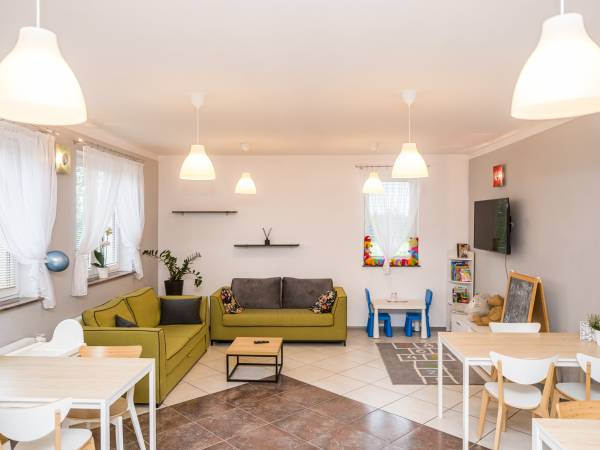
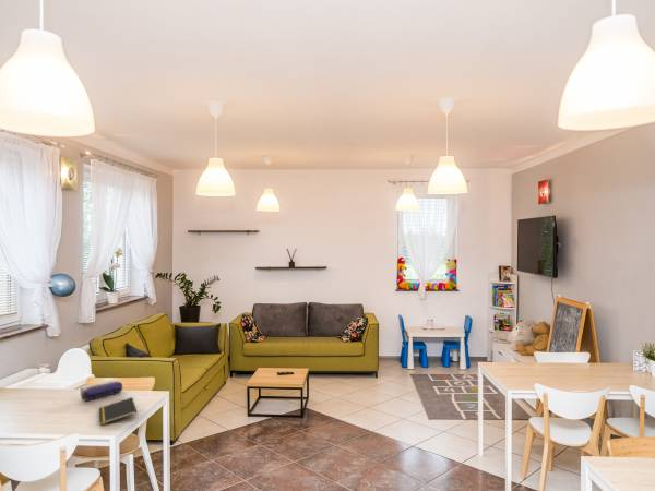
+ pencil case [80,379,123,402]
+ notepad [98,396,138,426]
